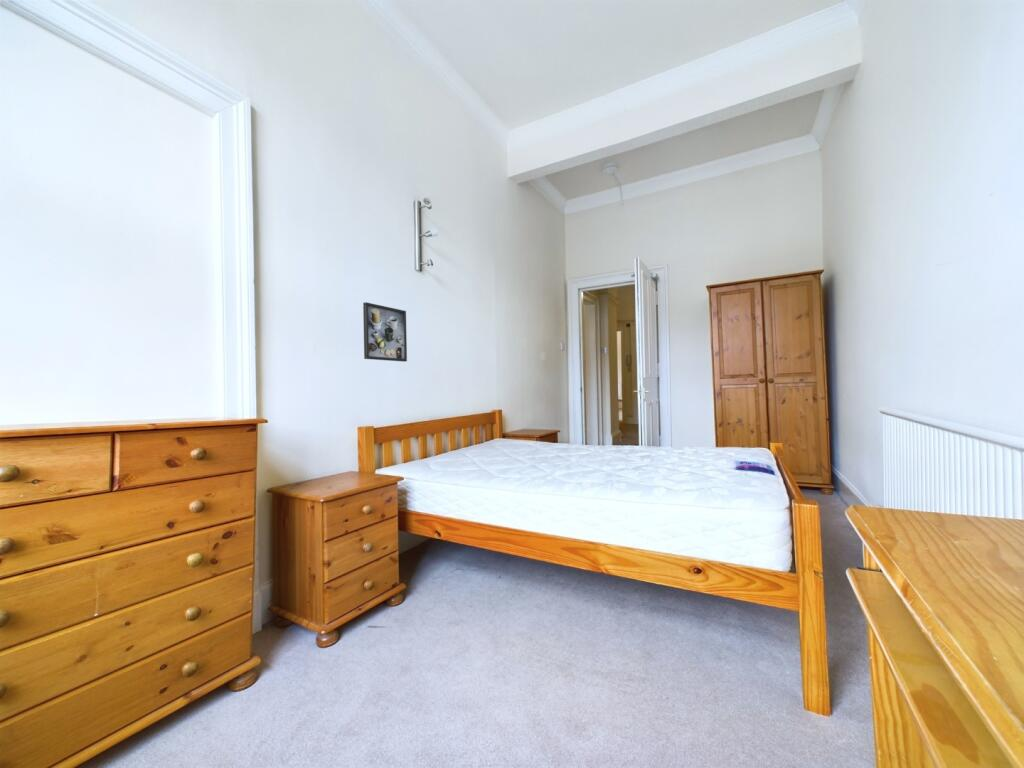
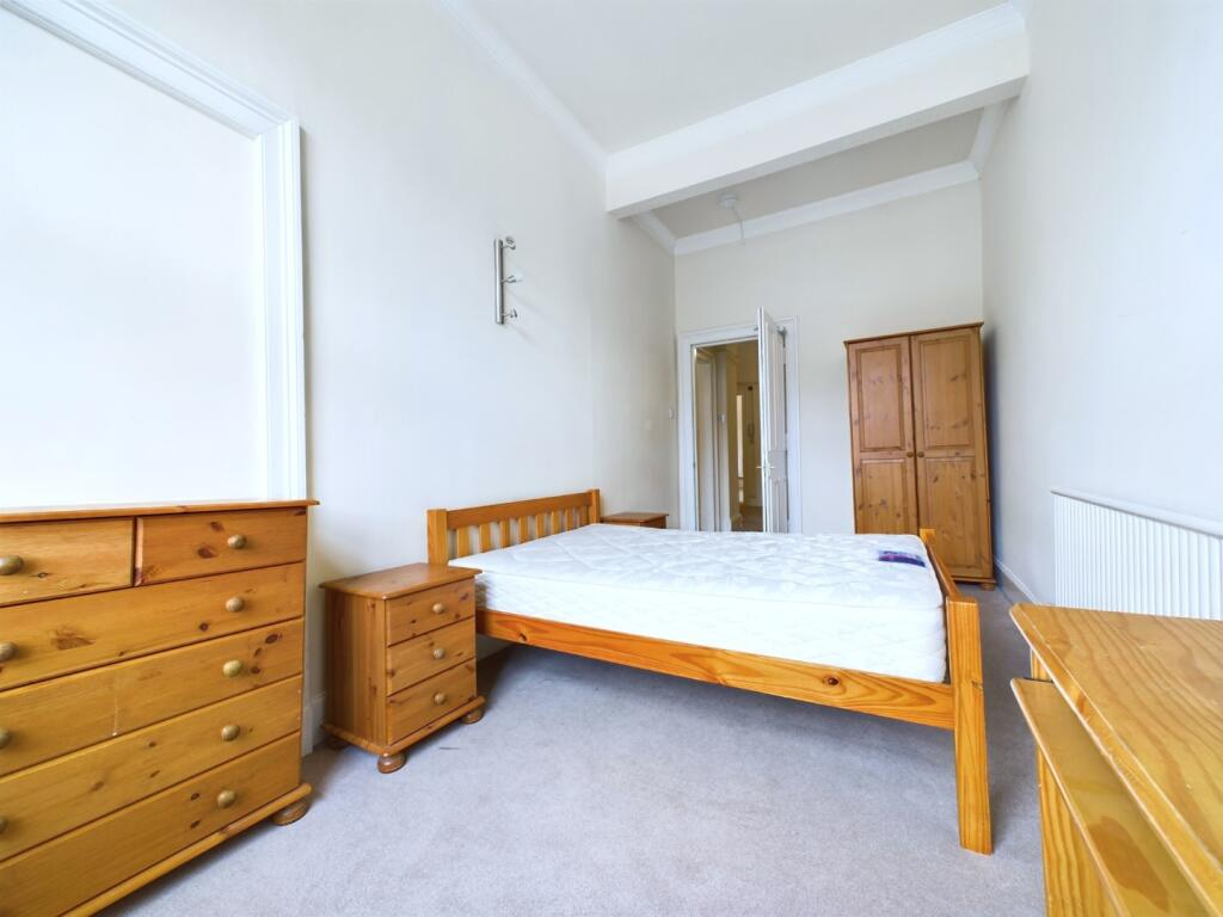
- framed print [362,301,408,363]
